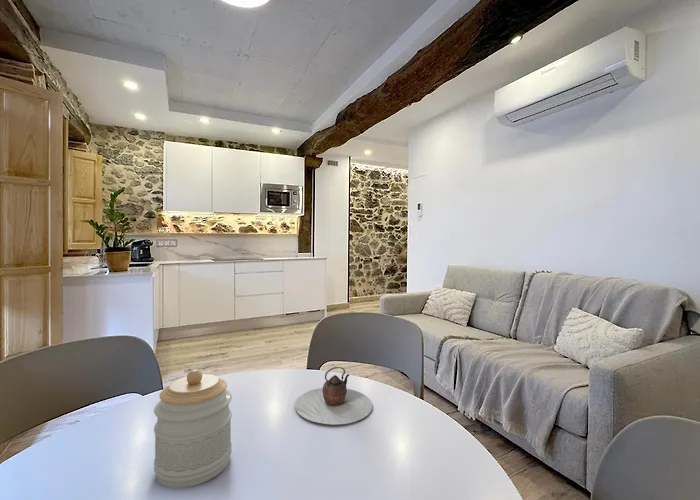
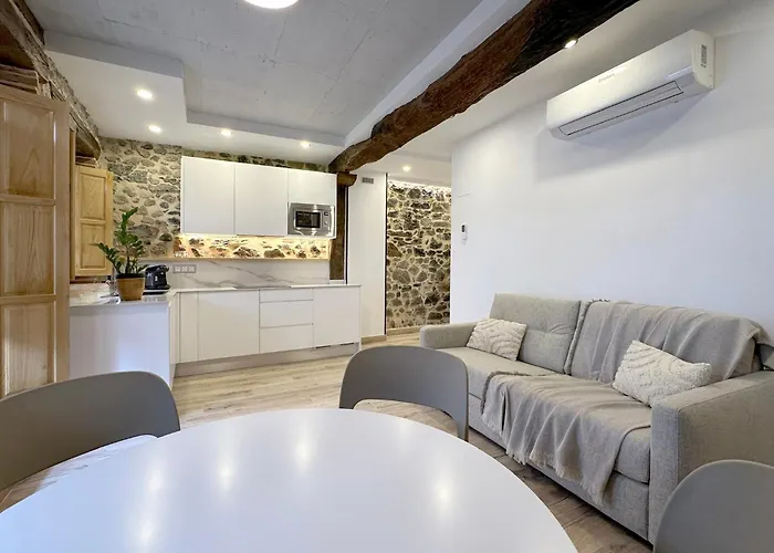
- teapot [294,366,373,426]
- jar [153,368,233,489]
